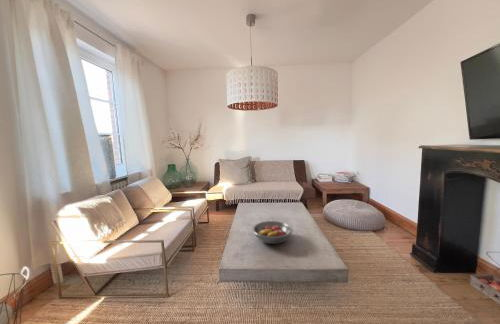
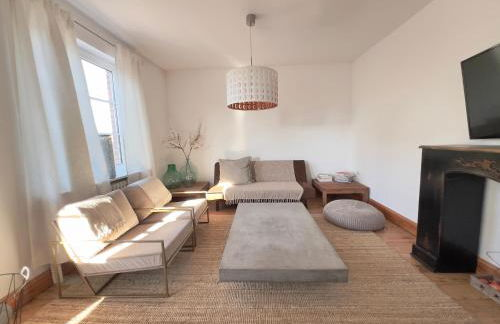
- fruit bowl [251,220,294,245]
